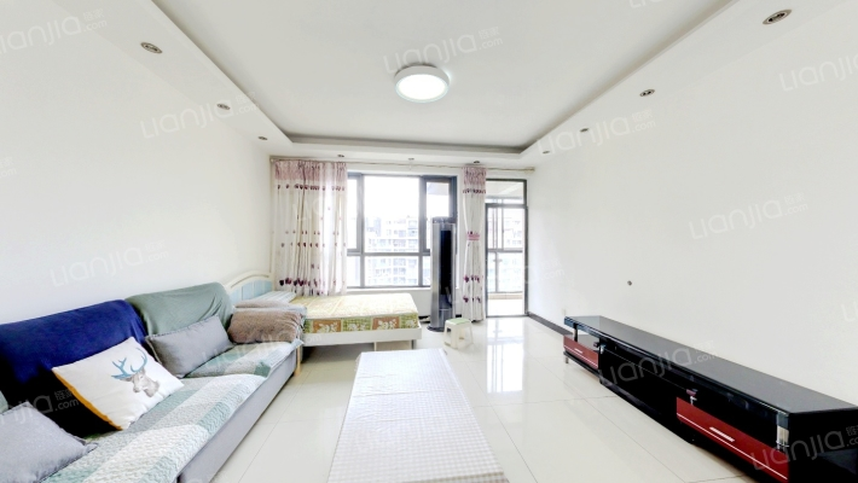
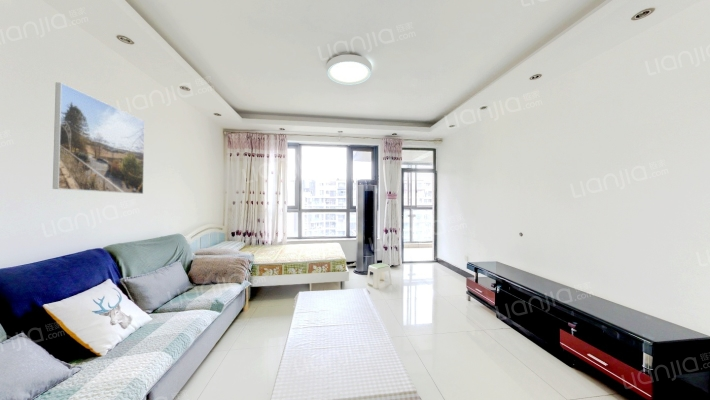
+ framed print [52,82,146,195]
